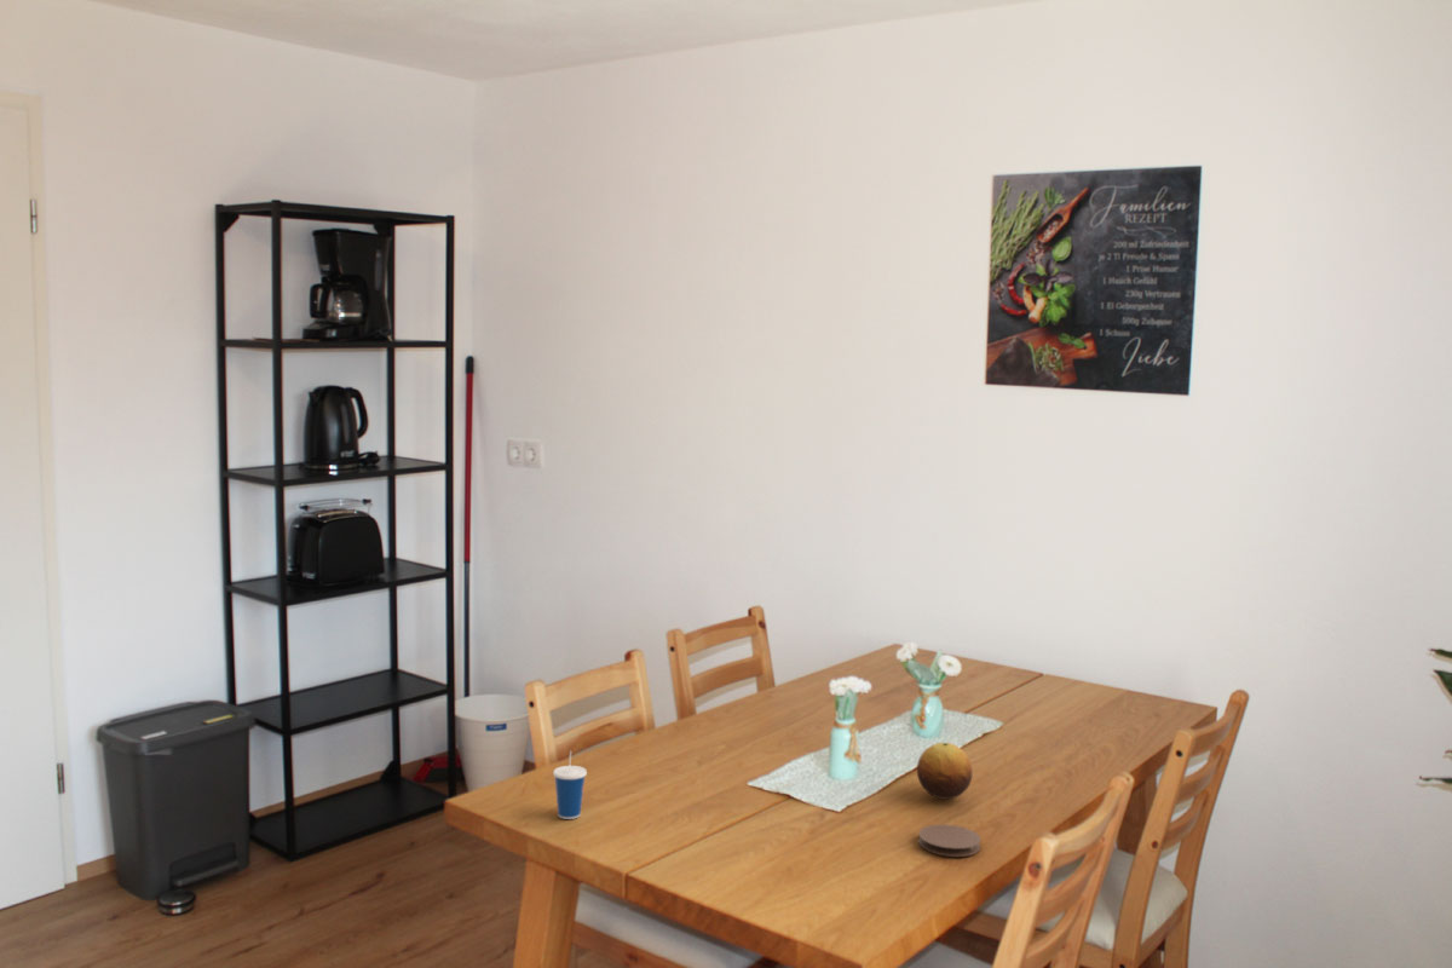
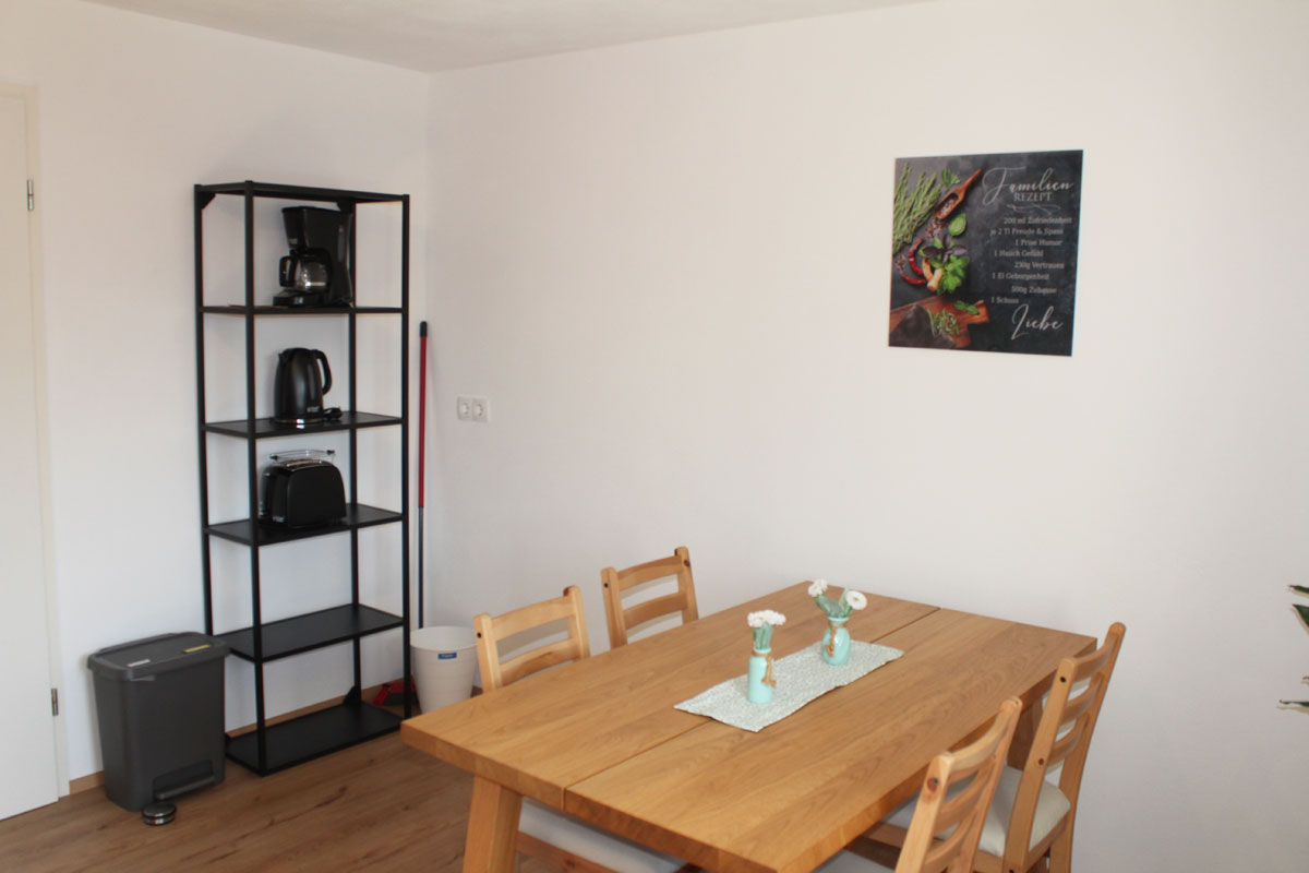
- fruit [916,742,973,800]
- cup [552,749,588,820]
- coaster [917,823,983,858]
